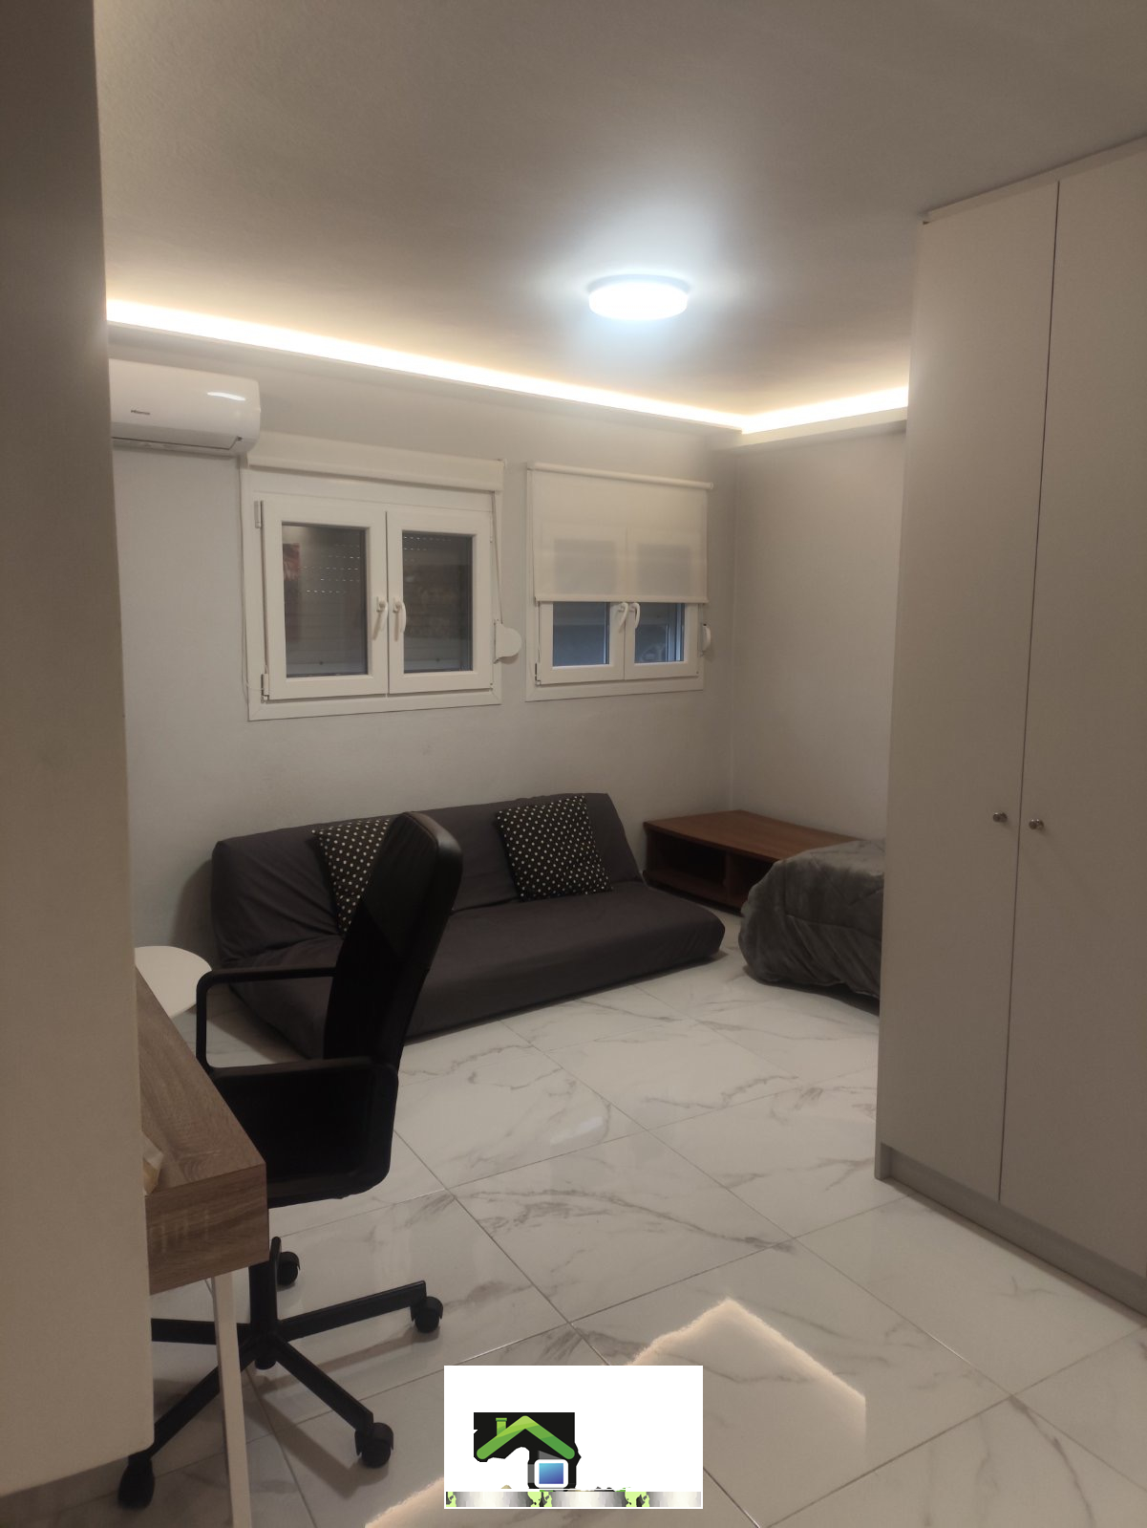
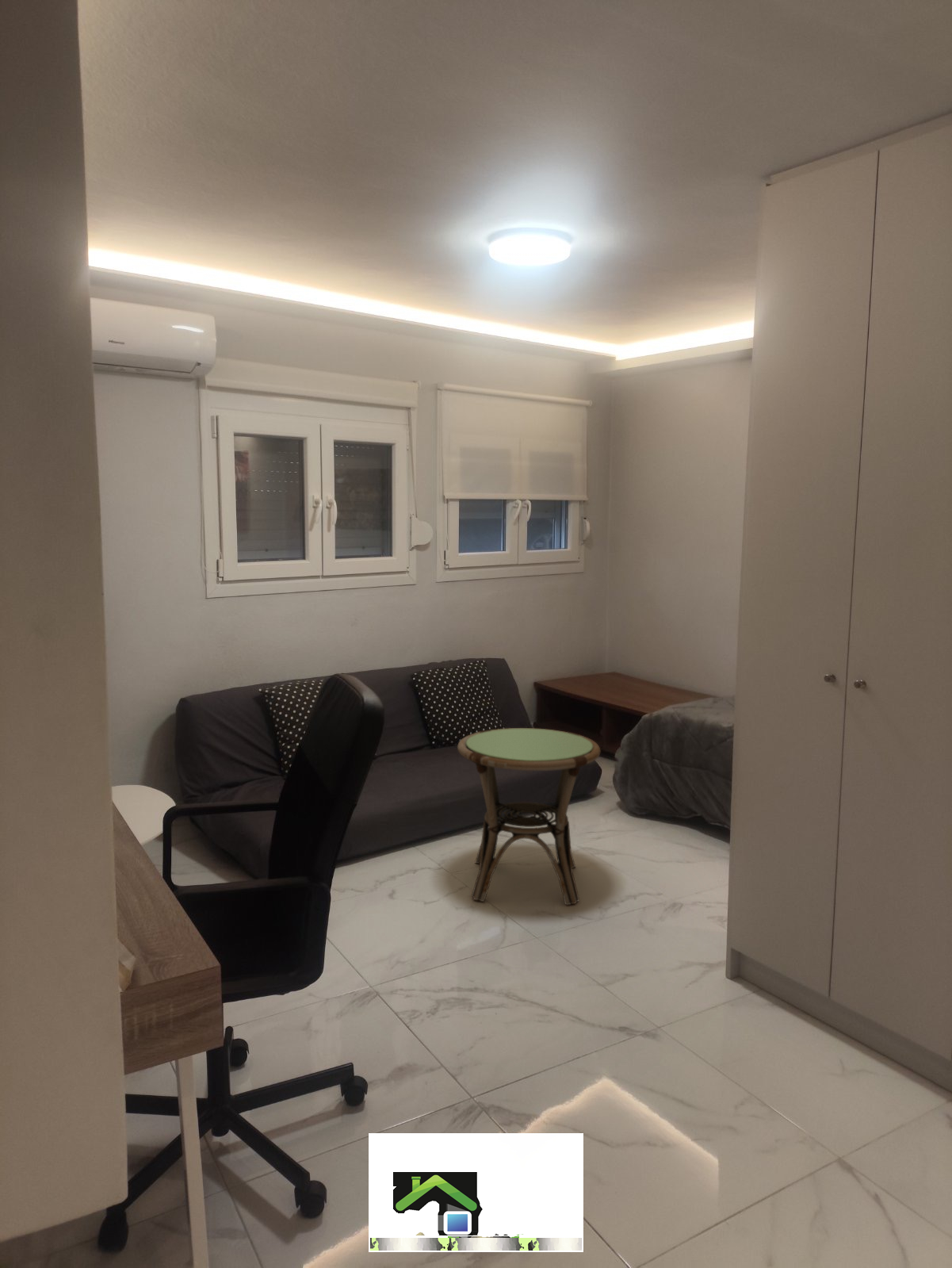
+ side table [457,727,602,906]
